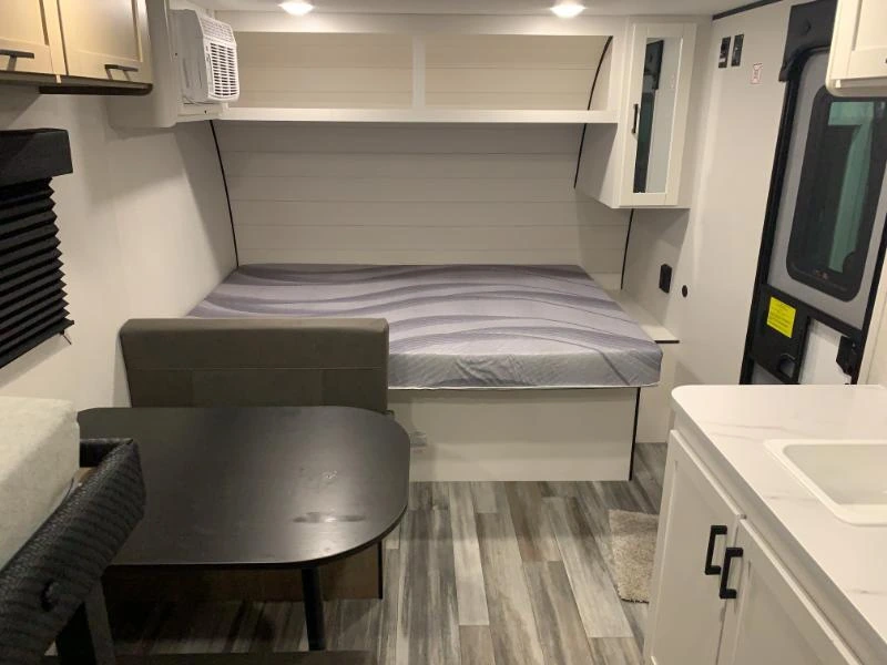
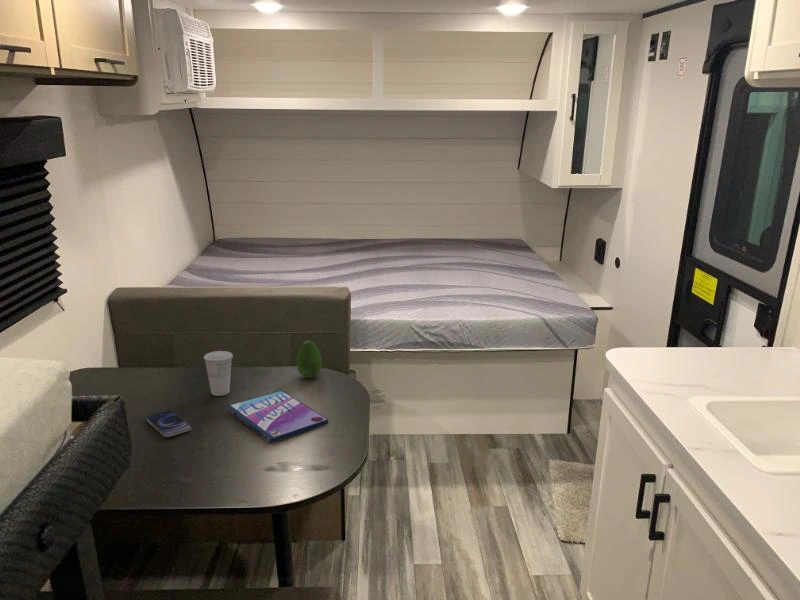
+ fruit [296,340,323,379]
+ cup [203,350,234,397]
+ video game case [226,389,329,444]
+ smartphone [145,409,192,438]
